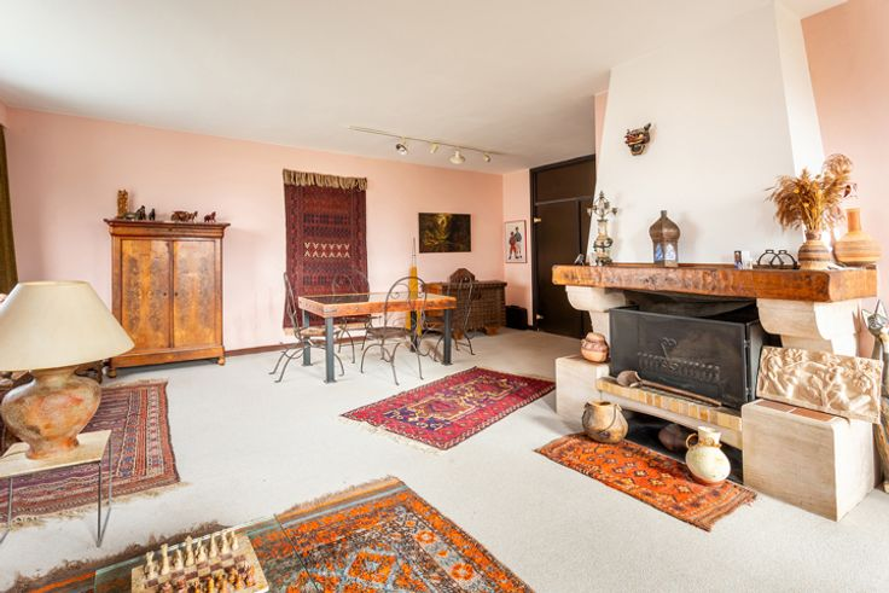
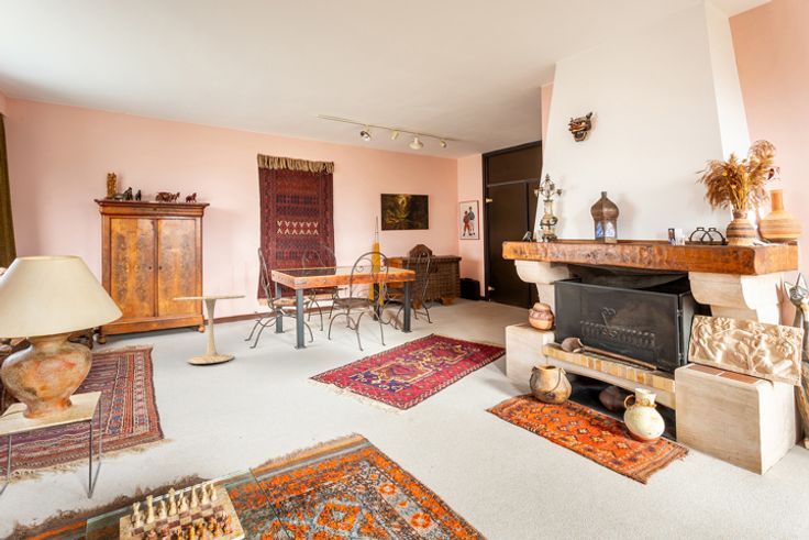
+ side table [173,295,246,365]
